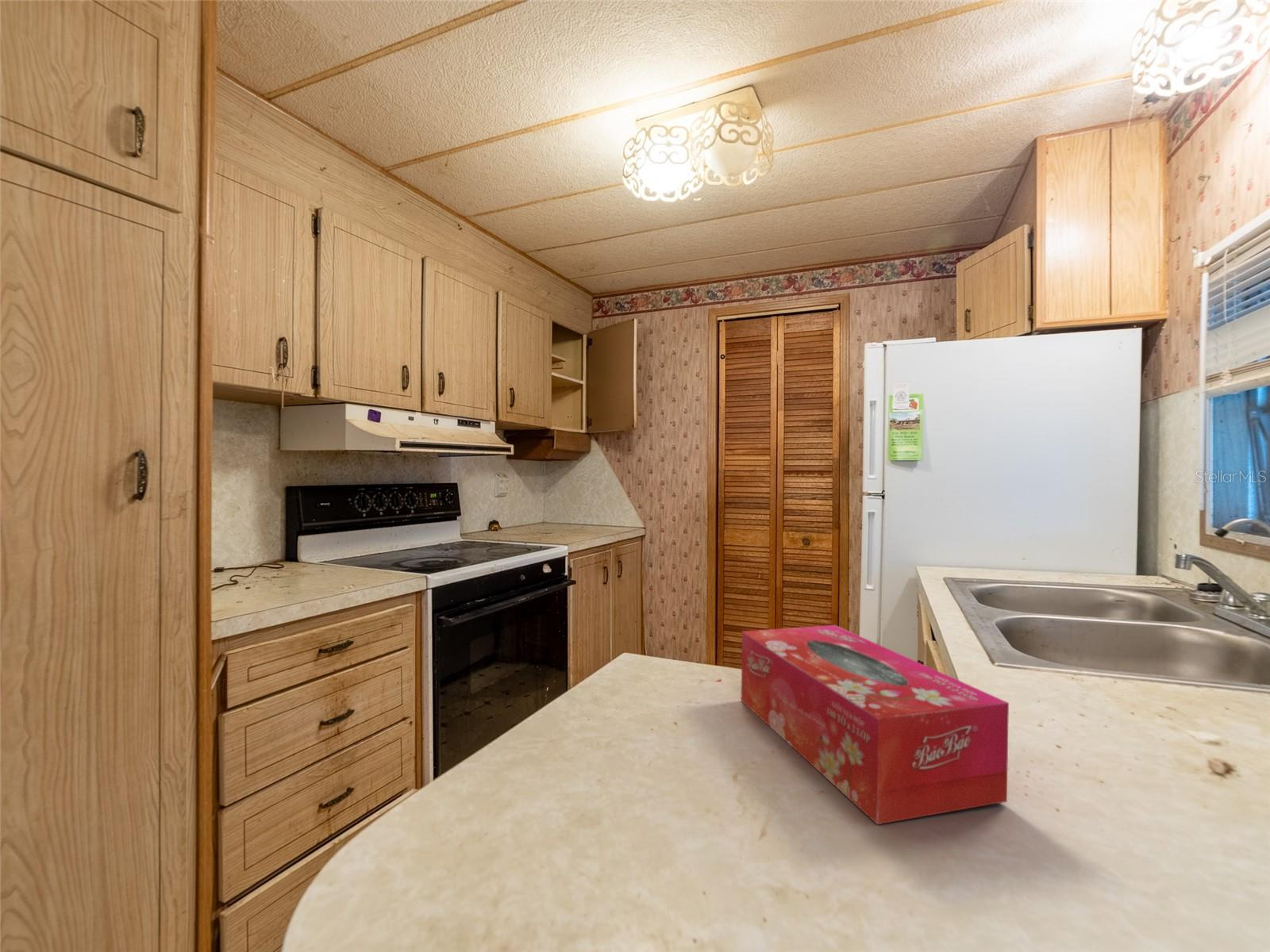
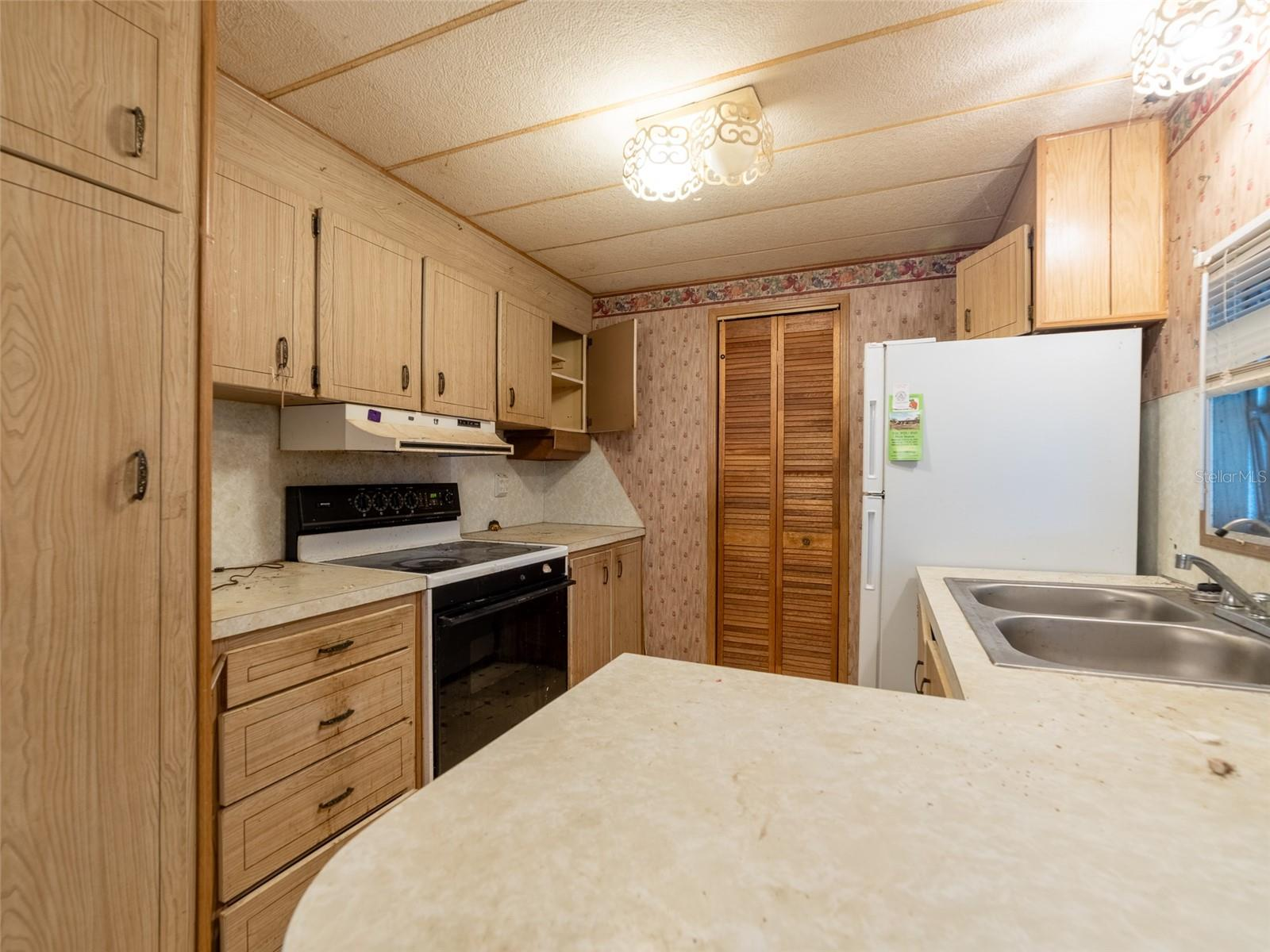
- tissue box [741,624,1010,825]
